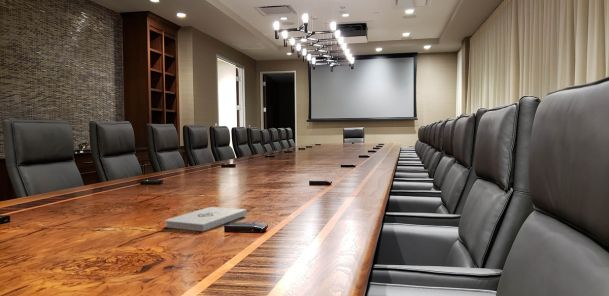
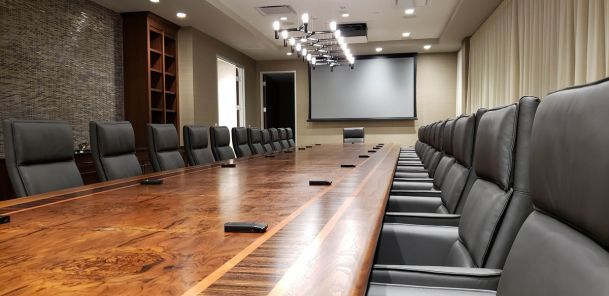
- notepad [164,206,248,232]
